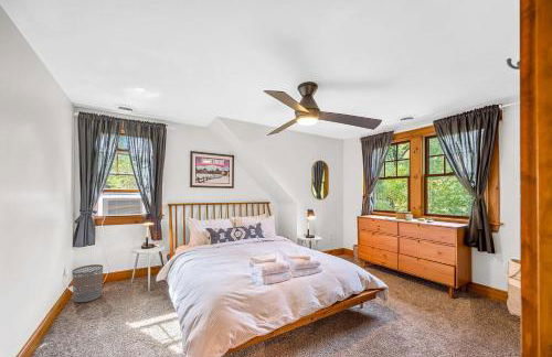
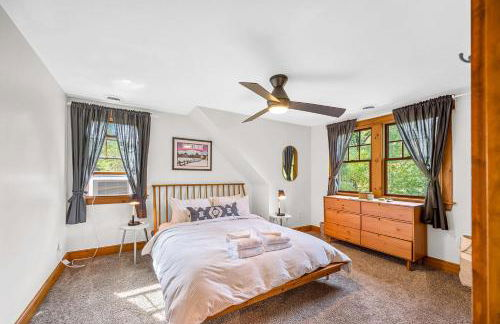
- waste bin [72,263,104,303]
